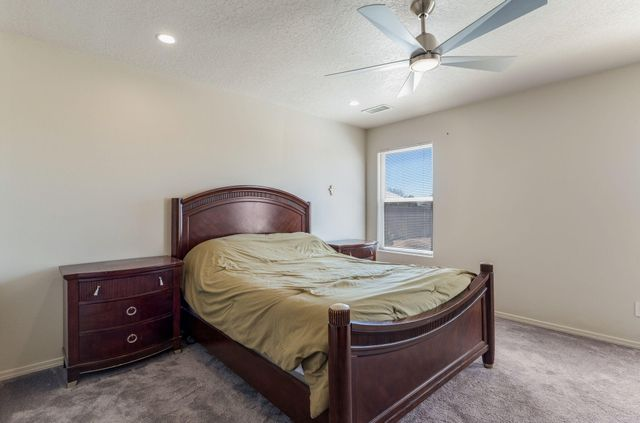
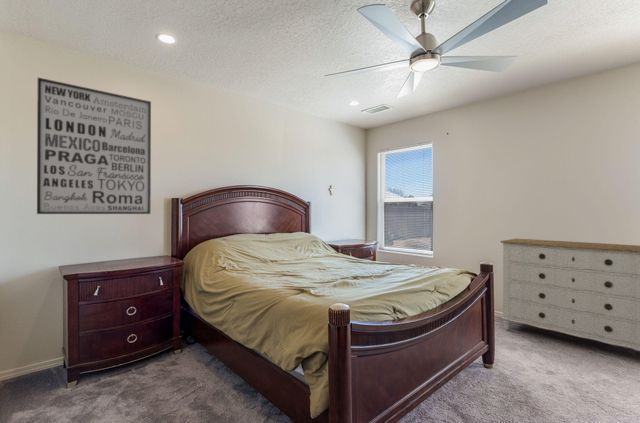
+ wall art [36,77,152,215]
+ dresser [499,237,640,352]
